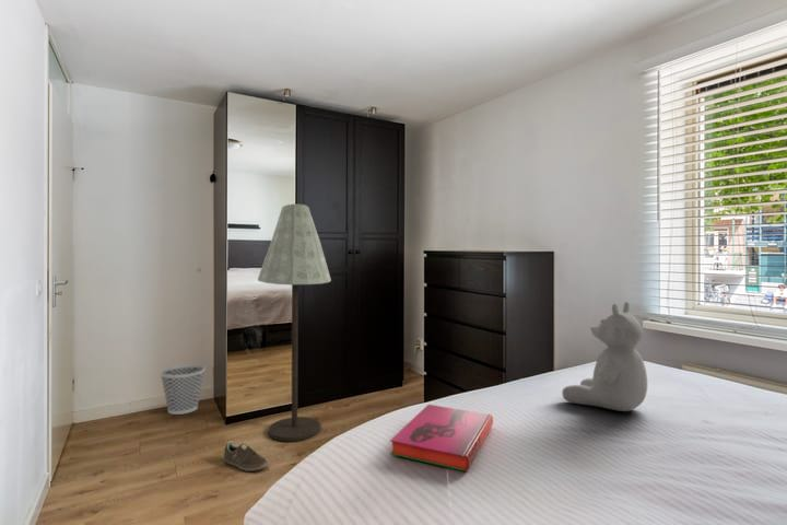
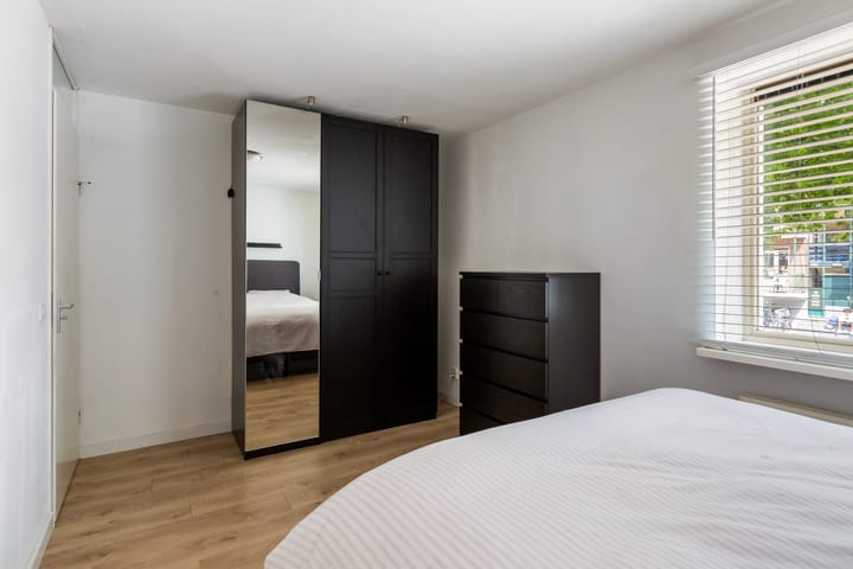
- teddy bear [561,301,648,412]
- wastebasket [158,363,207,416]
- floor lamp [257,203,332,442]
- hardback book [389,404,494,474]
- sneaker [223,440,269,472]
